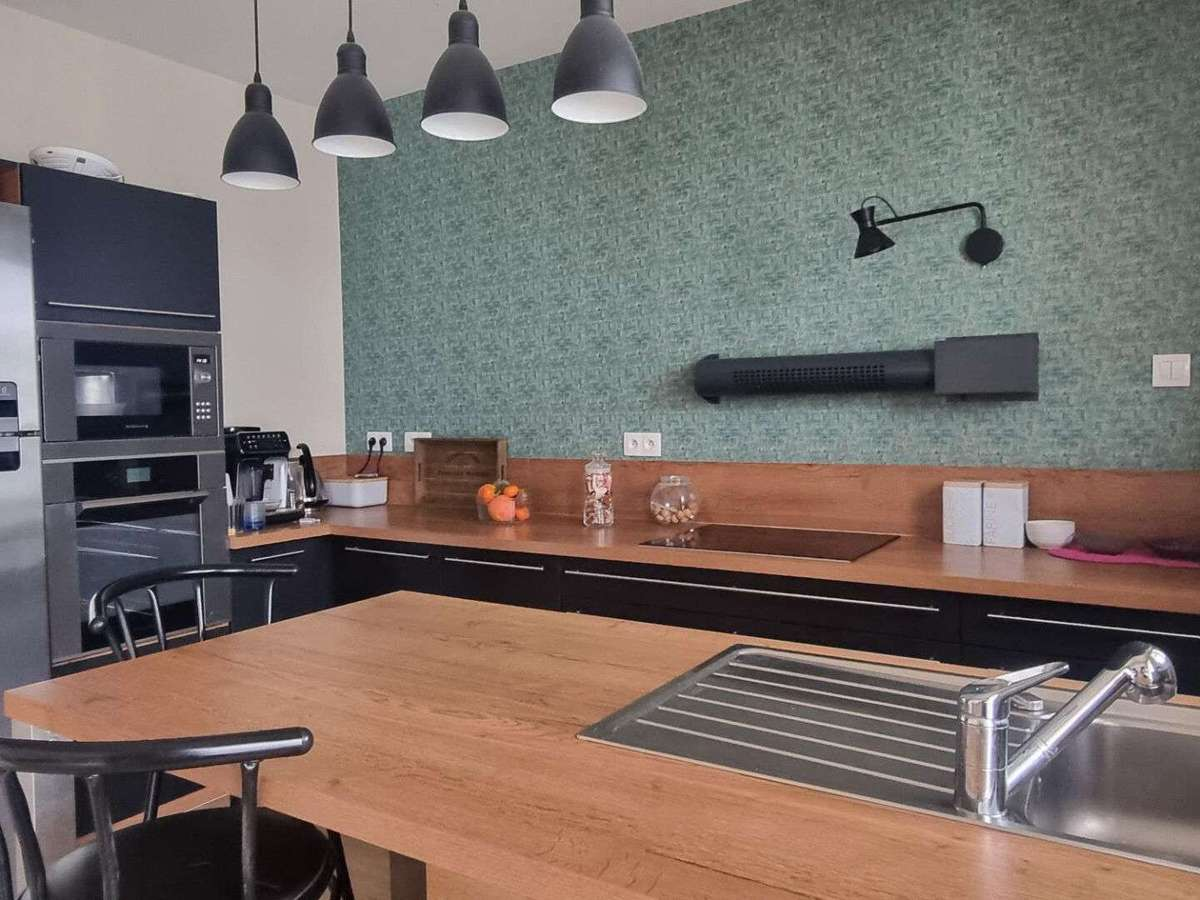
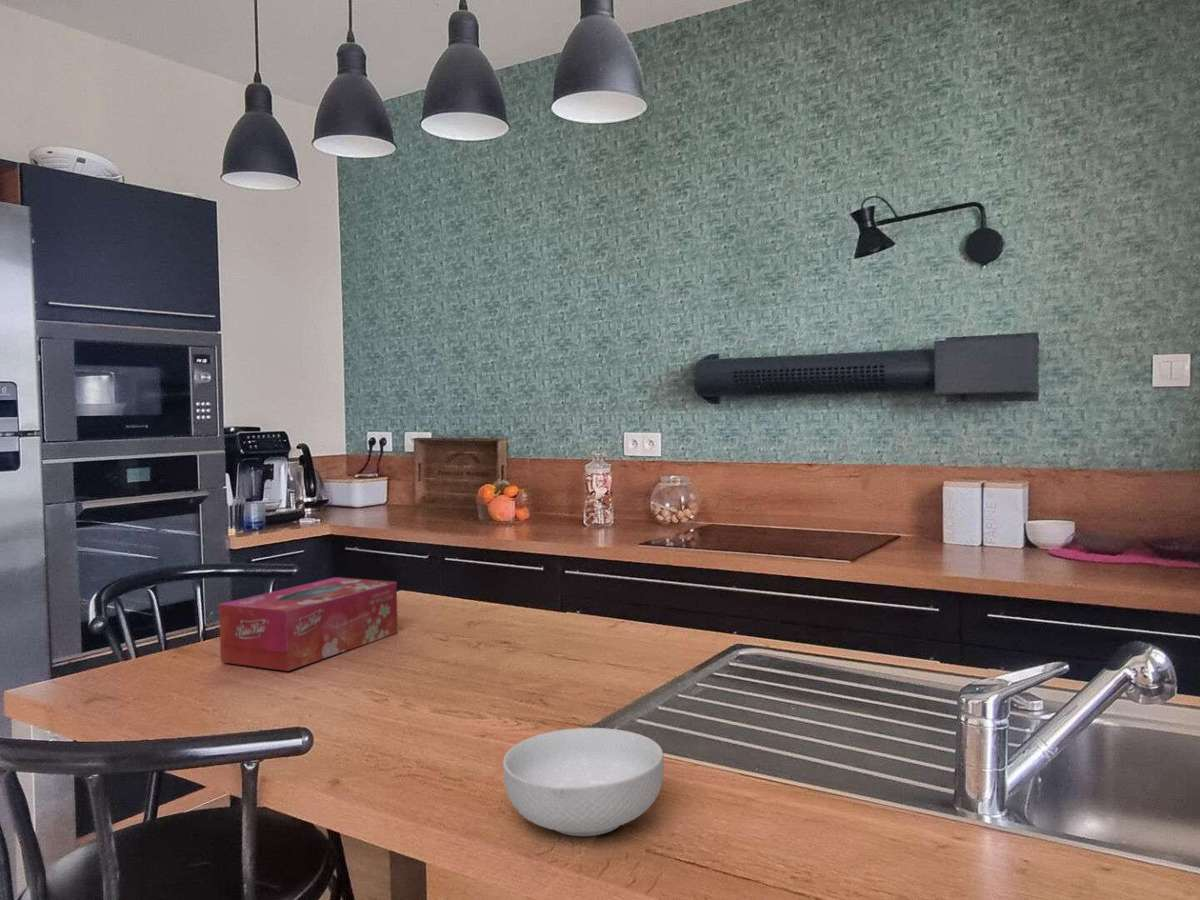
+ cereal bowl [502,727,665,837]
+ tissue box [218,576,399,672]
